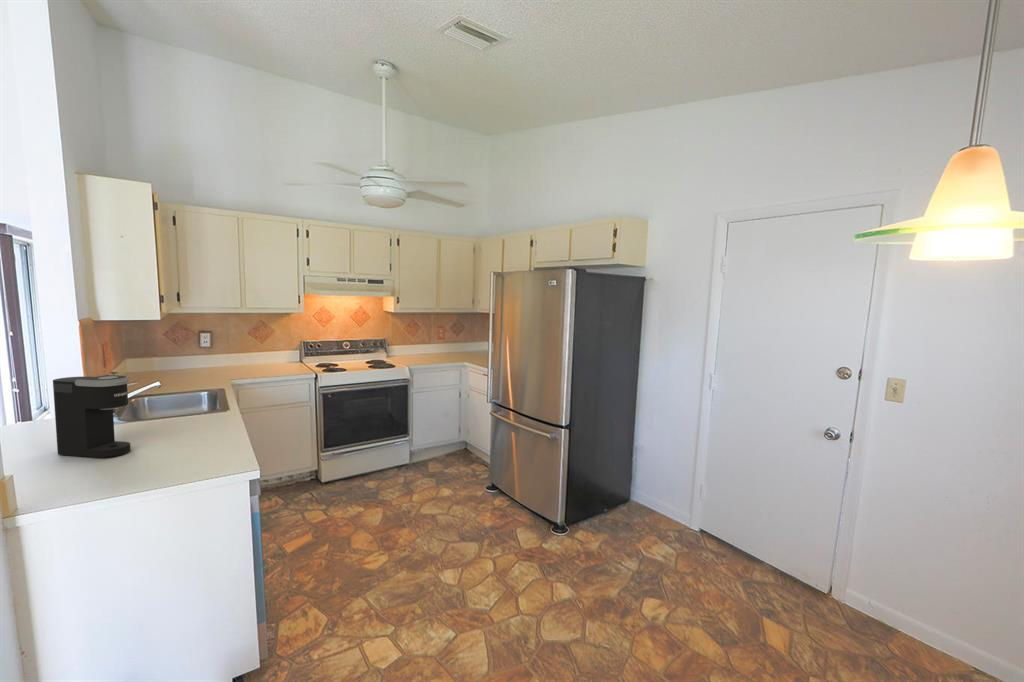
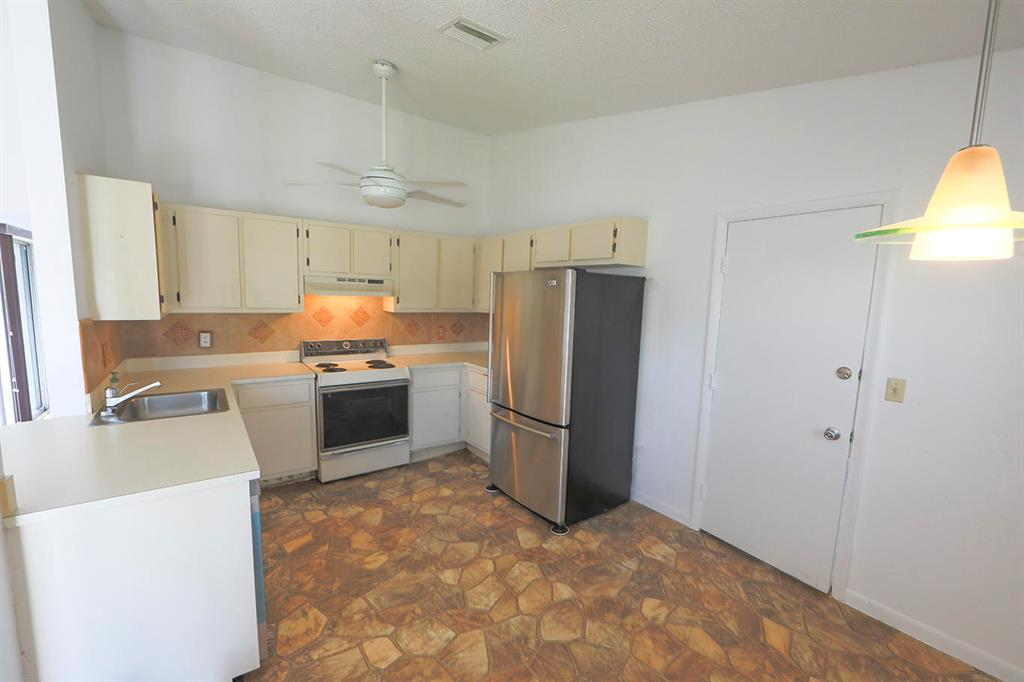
- coffee maker [52,374,132,459]
